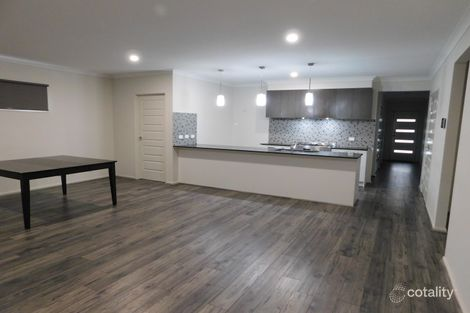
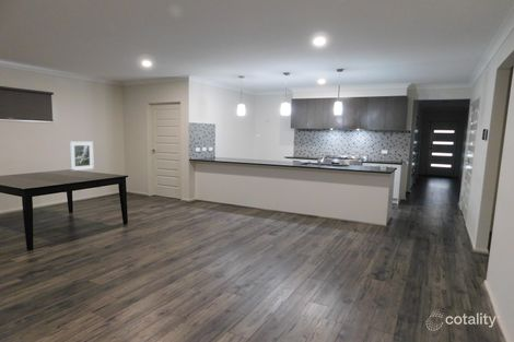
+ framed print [69,141,95,172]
